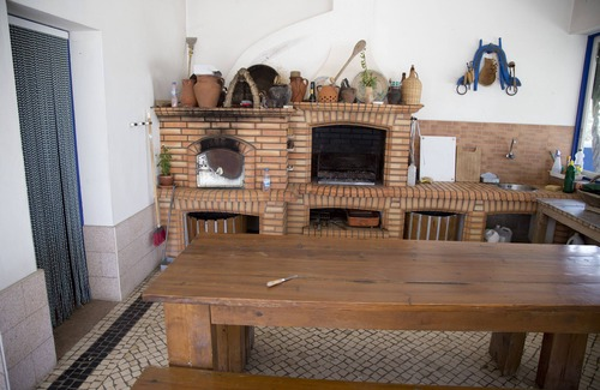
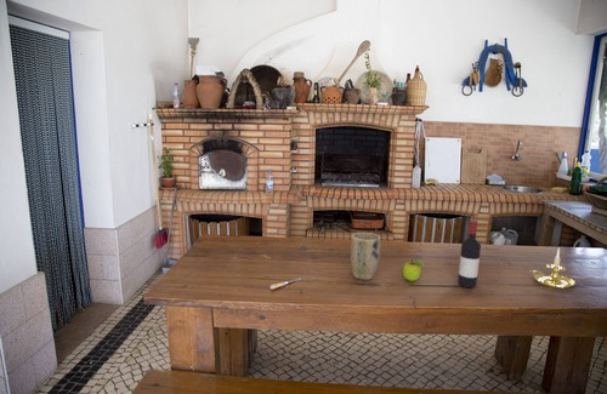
+ plant pot [350,232,381,281]
+ candle holder [529,247,577,290]
+ fruit [402,258,425,282]
+ wine bottle [456,219,482,289]
